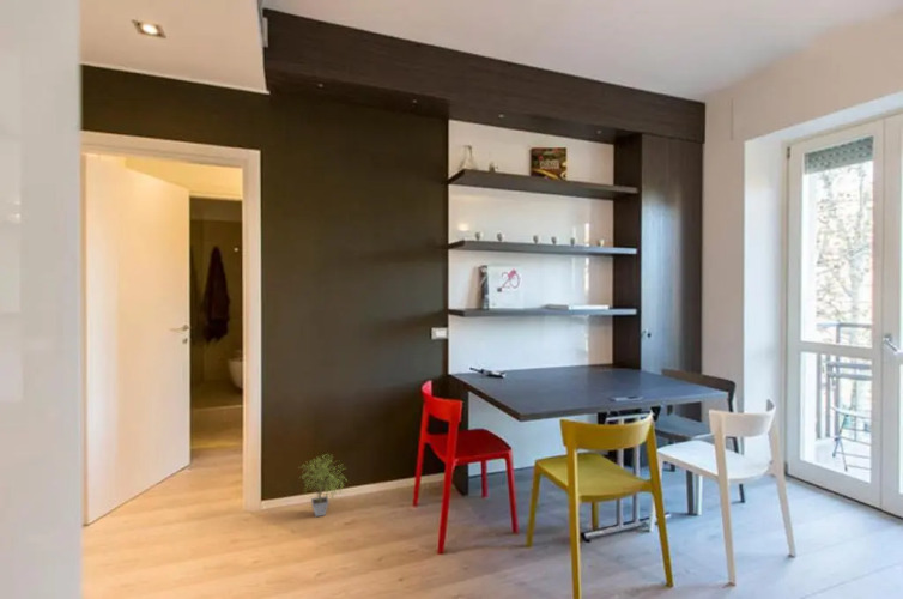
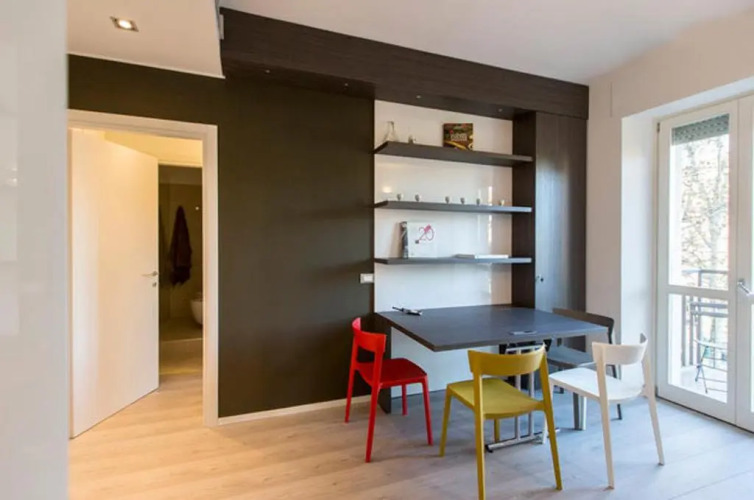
- potted plant [298,453,350,518]
